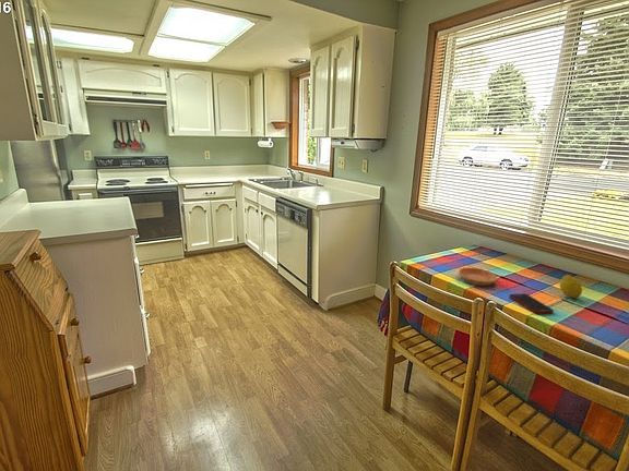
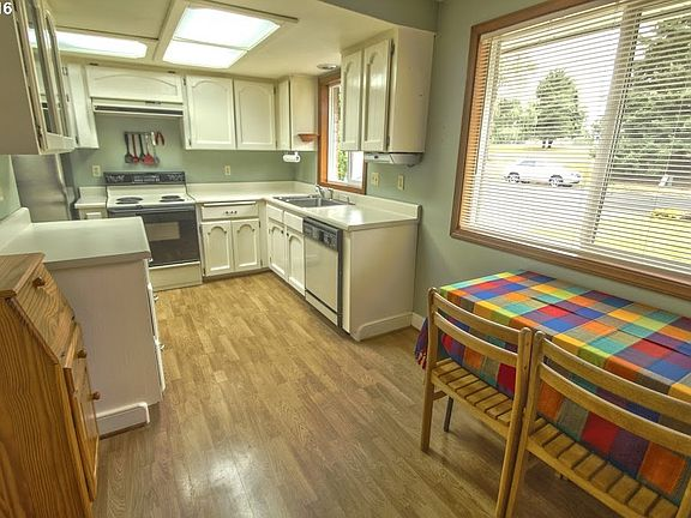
- saucer [458,267,499,287]
- fruit [559,274,583,300]
- cell phone [509,292,555,315]
